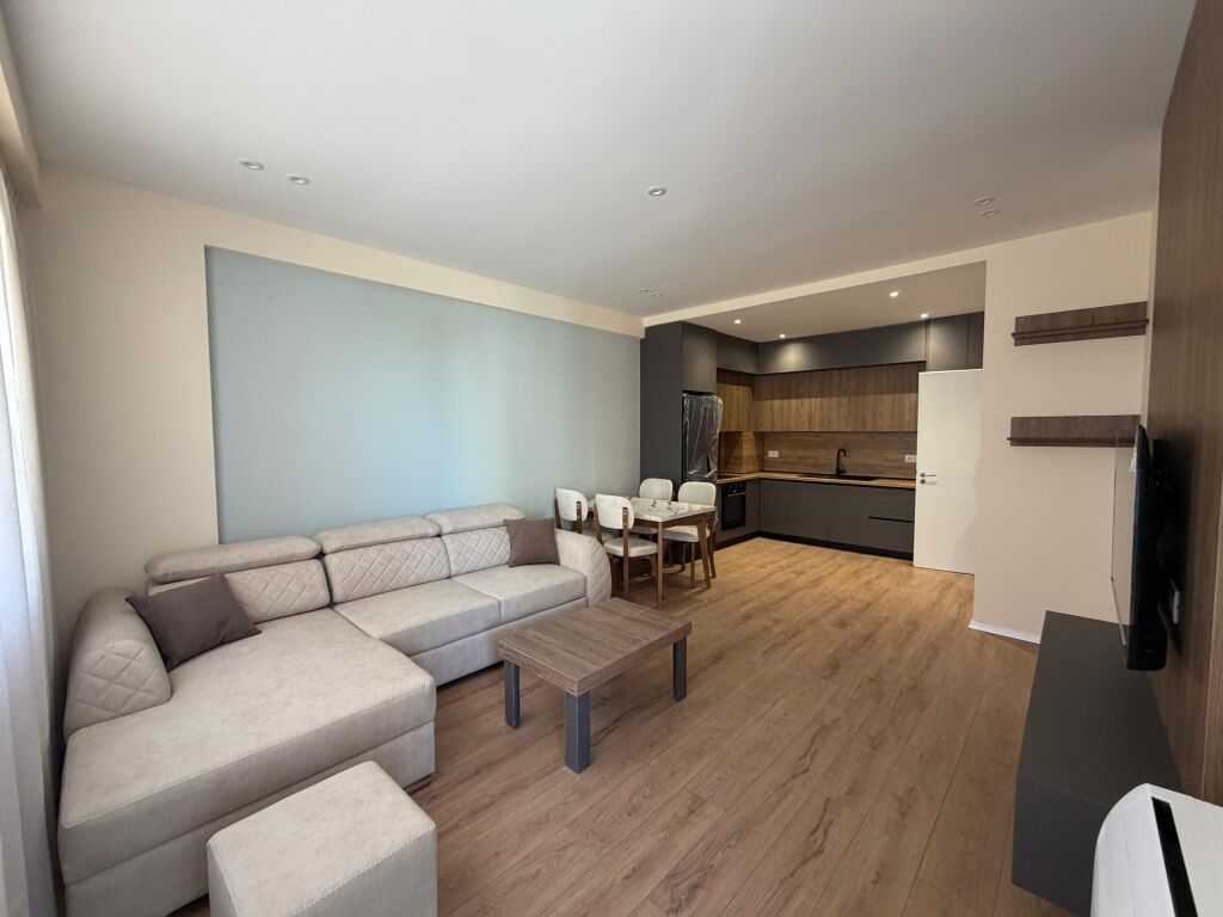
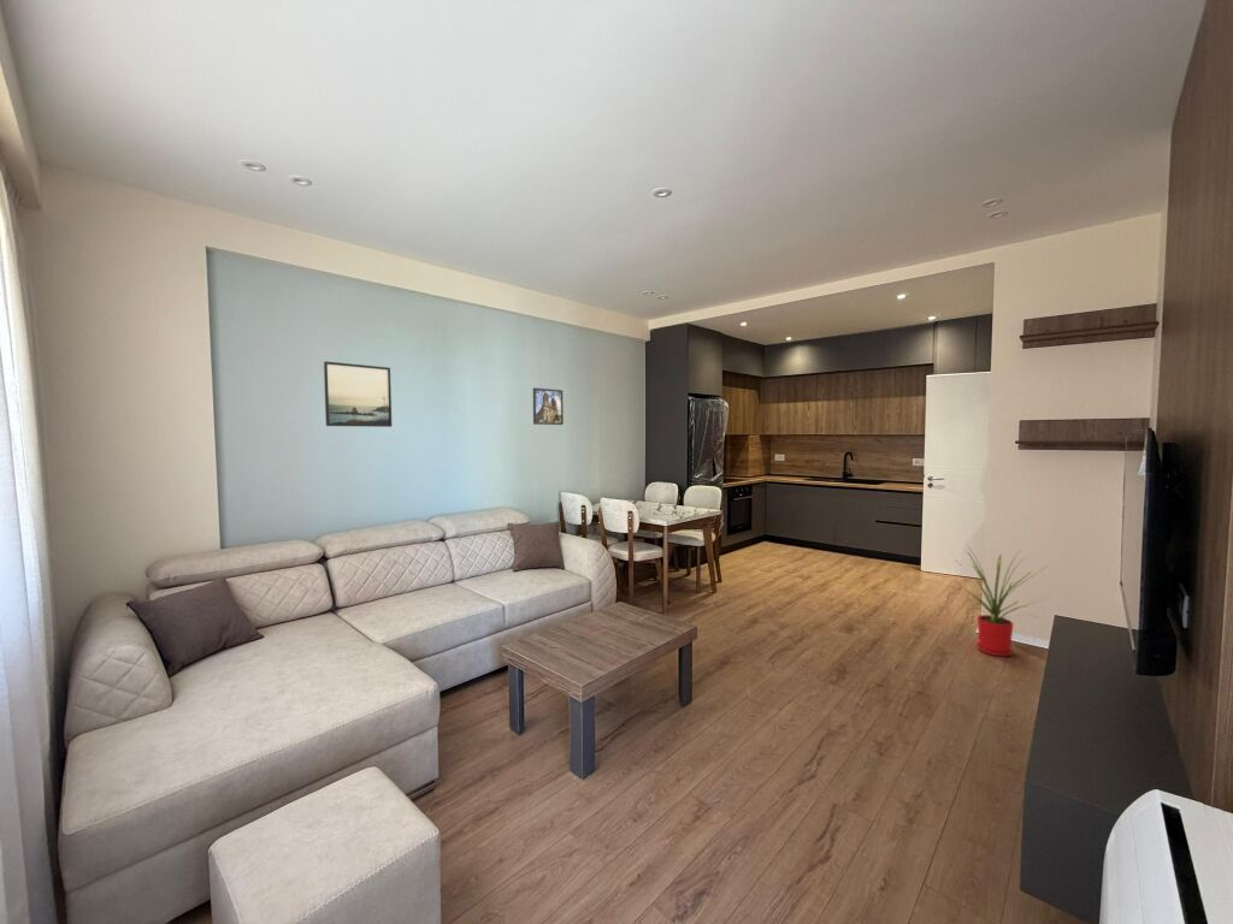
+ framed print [323,360,393,428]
+ house plant [949,544,1048,658]
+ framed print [532,386,565,426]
